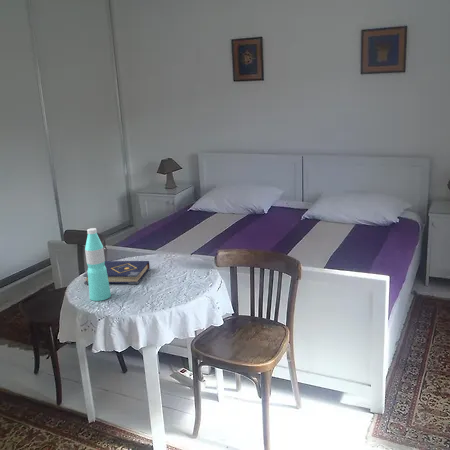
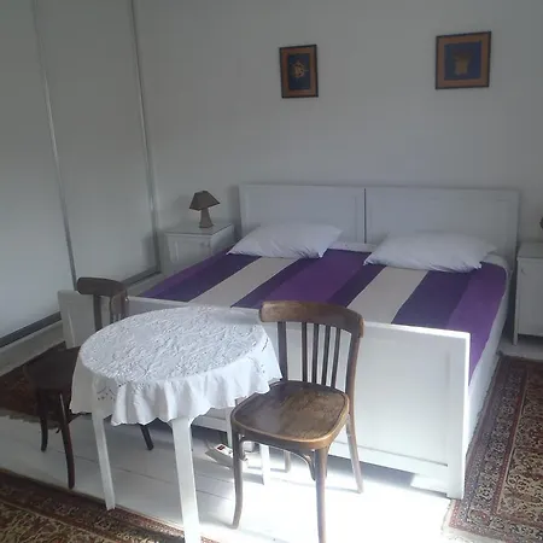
- water bottle [84,227,112,302]
- book [82,260,151,285]
